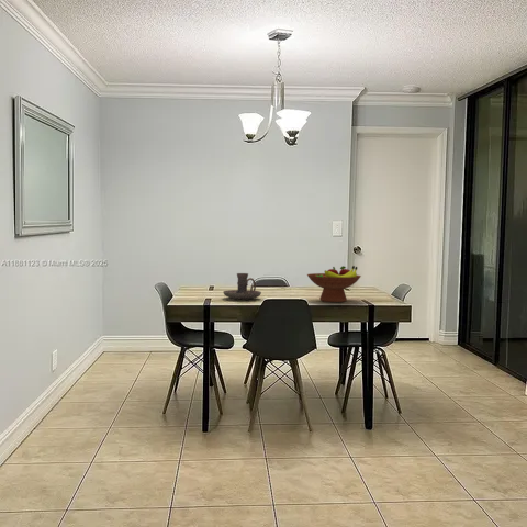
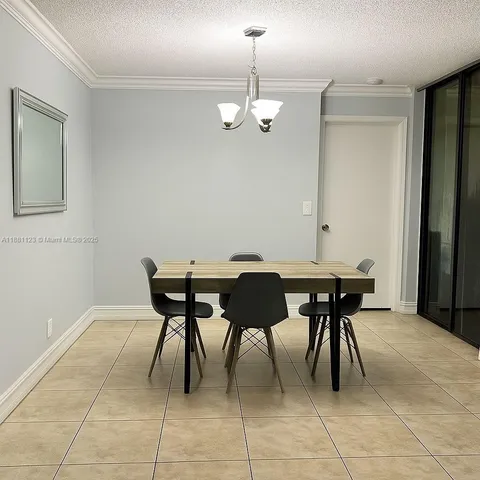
- fruit bowl [306,265,362,303]
- candle holder [222,272,262,301]
